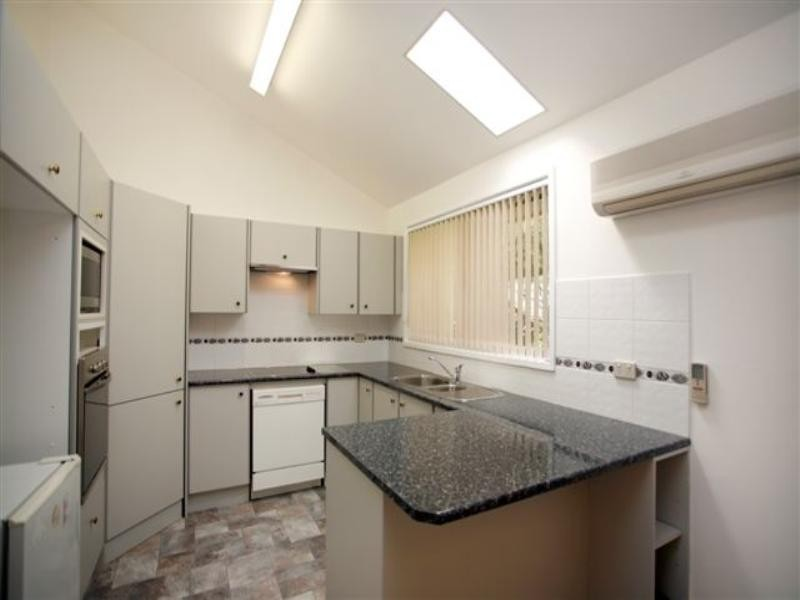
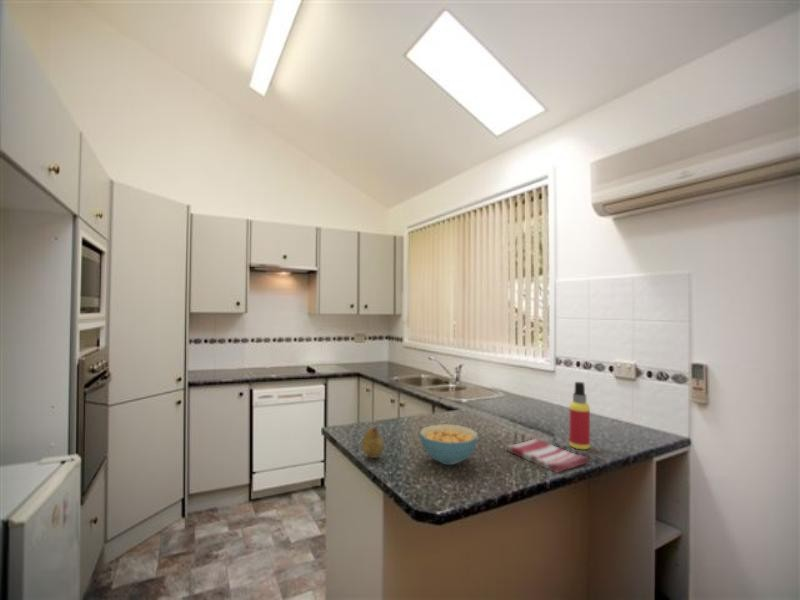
+ fruit [360,424,385,459]
+ spray bottle [568,381,591,450]
+ dish towel [505,438,590,474]
+ cereal bowl [419,423,479,466]
